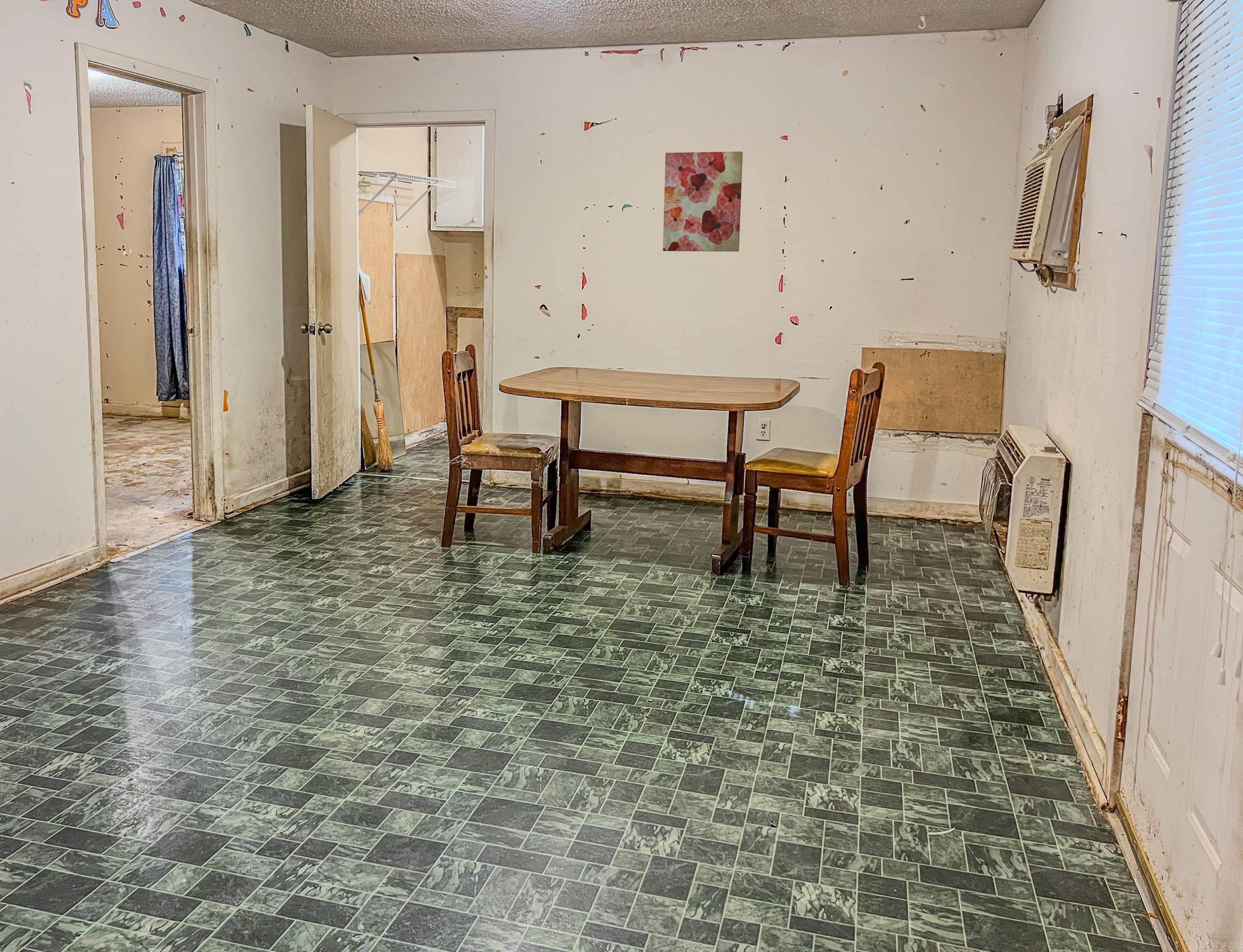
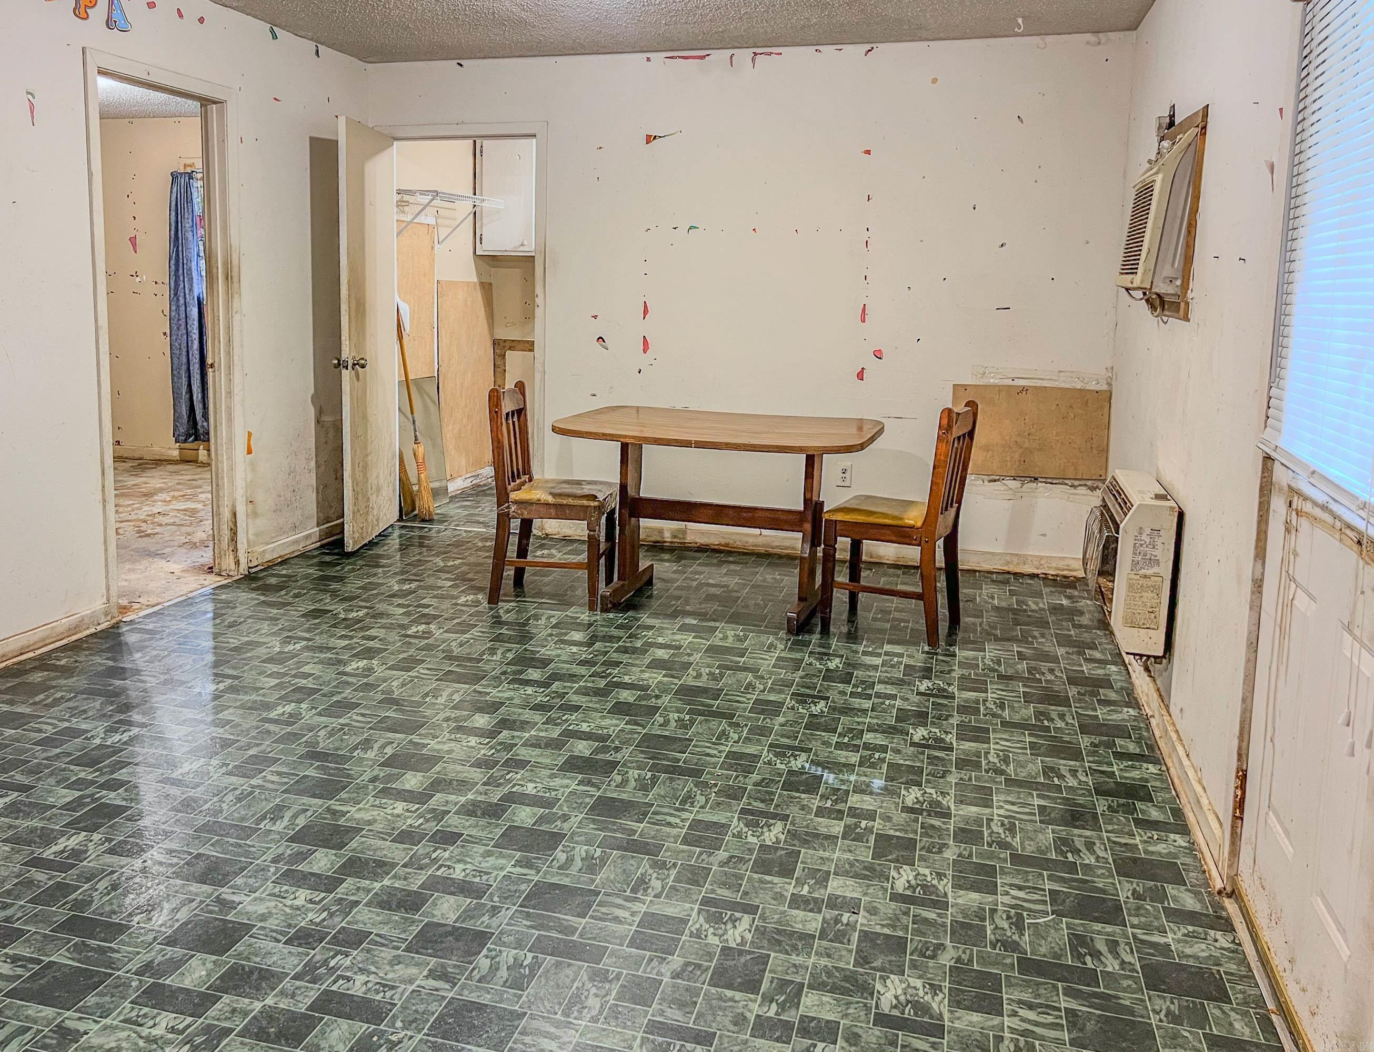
- wall art [663,151,743,252]
